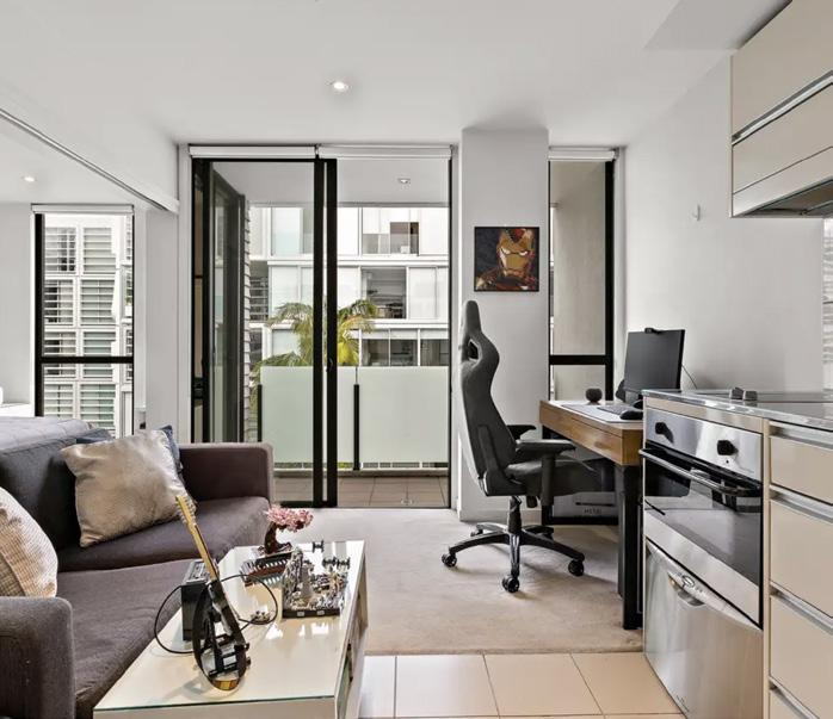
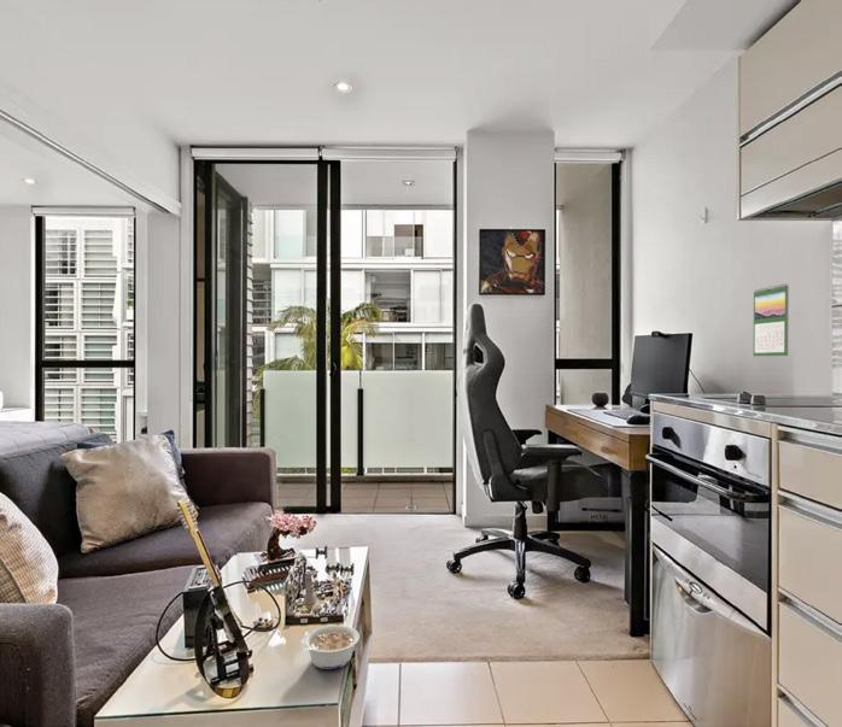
+ legume [298,623,361,670]
+ calendar [753,282,790,357]
